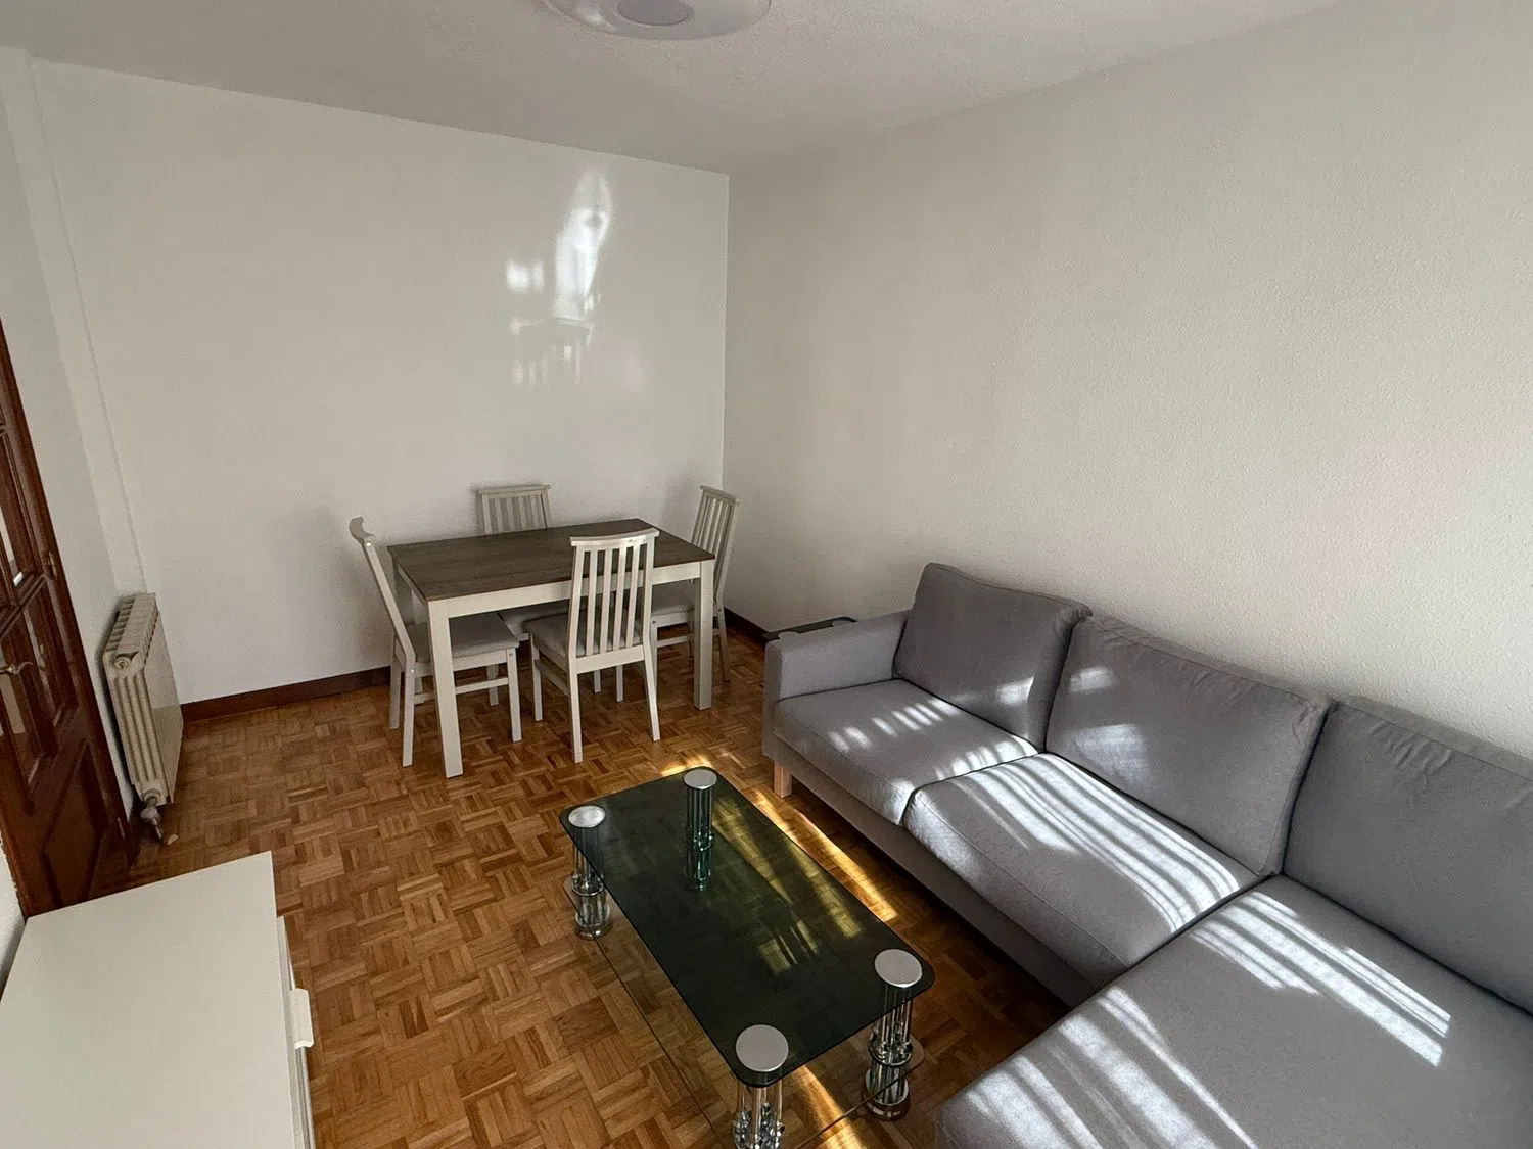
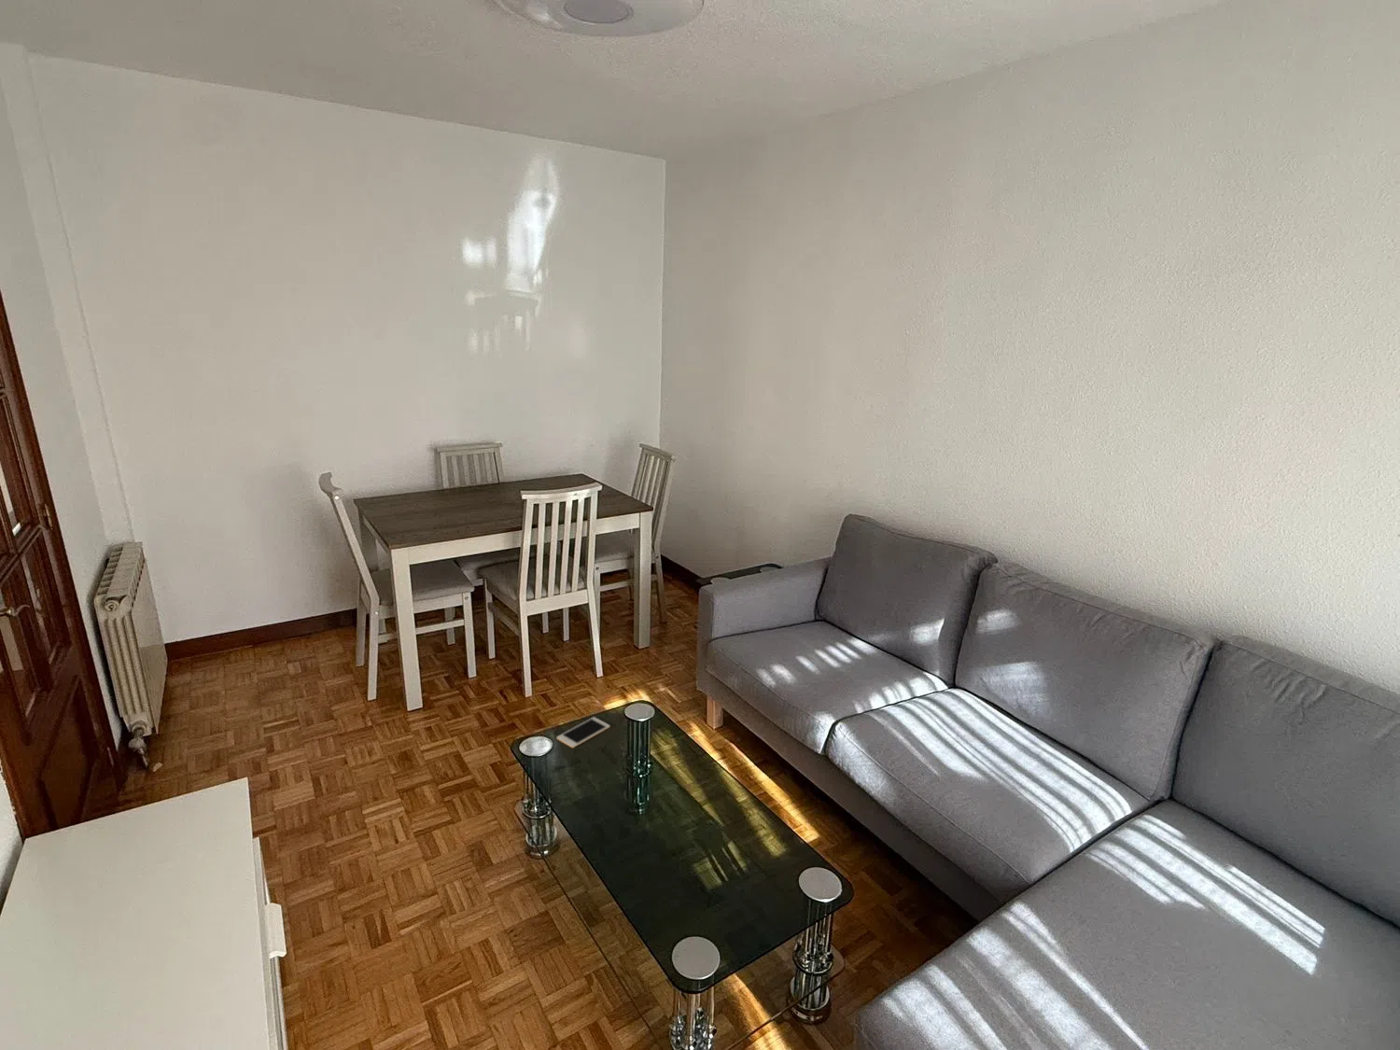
+ cell phone [556,716,611,749]
